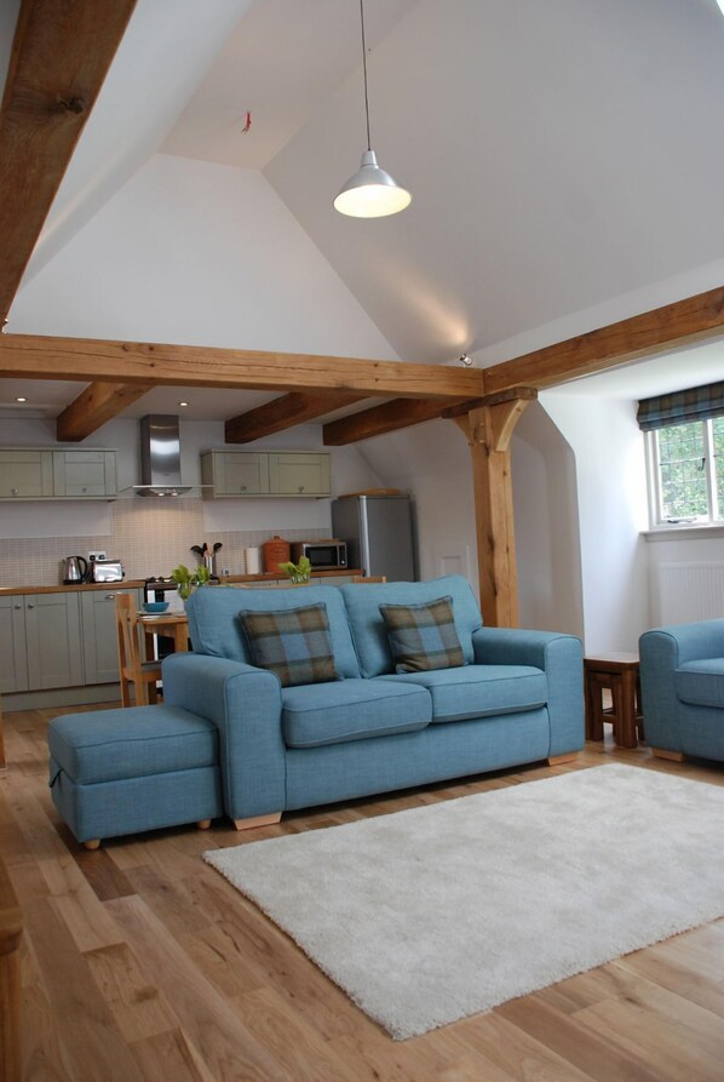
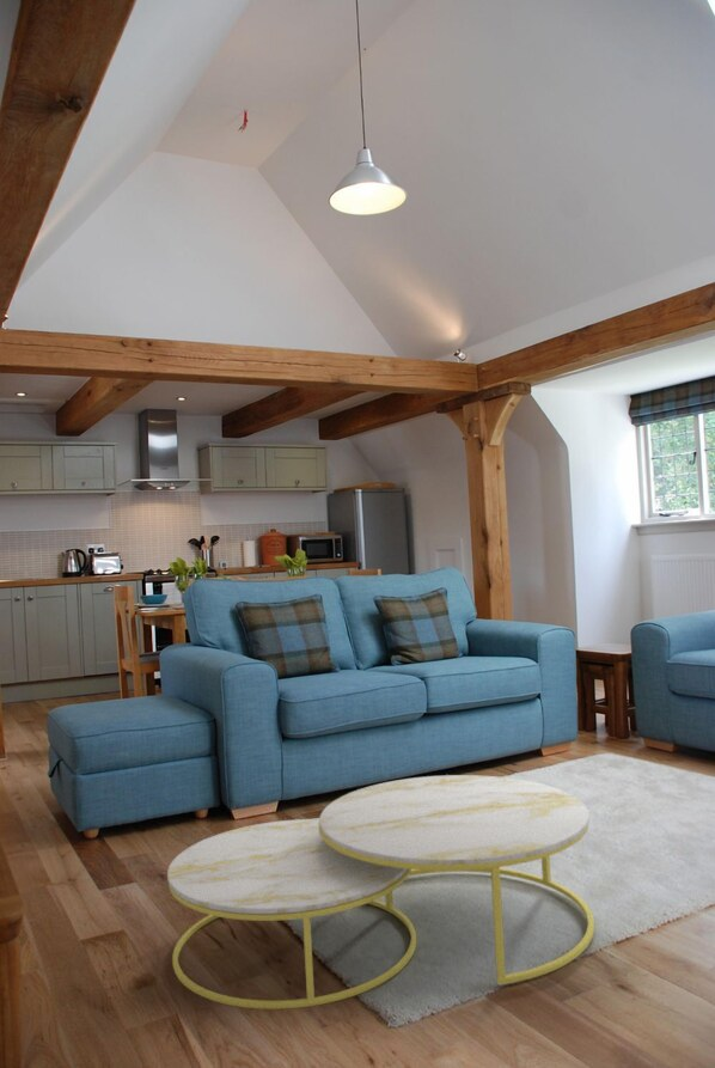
+ coffee table [166,774,595,1011]
